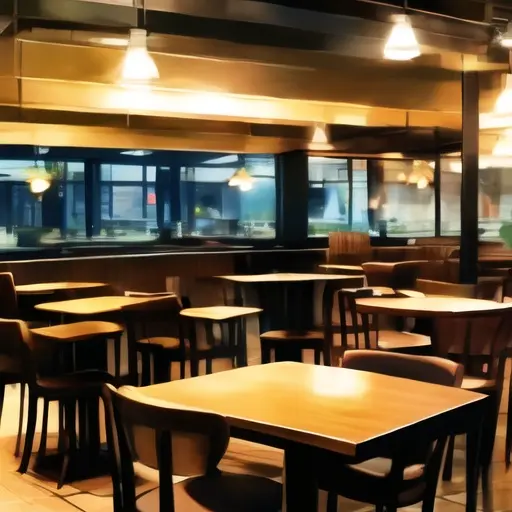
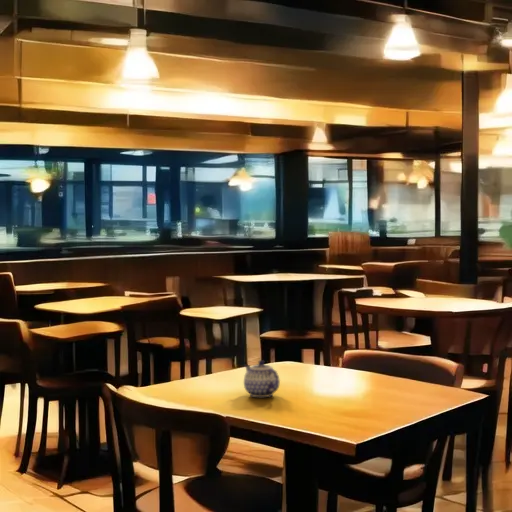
+ teapot [243,359,281,398]
